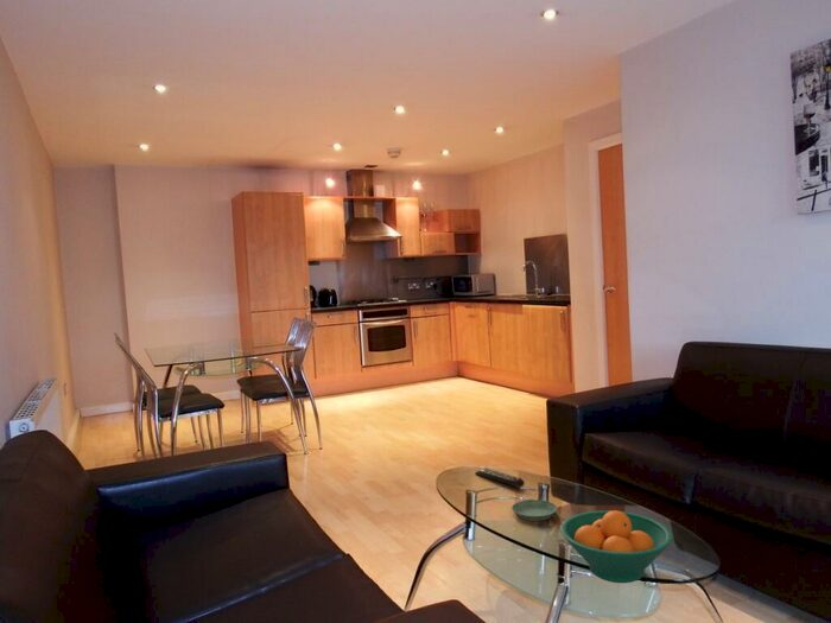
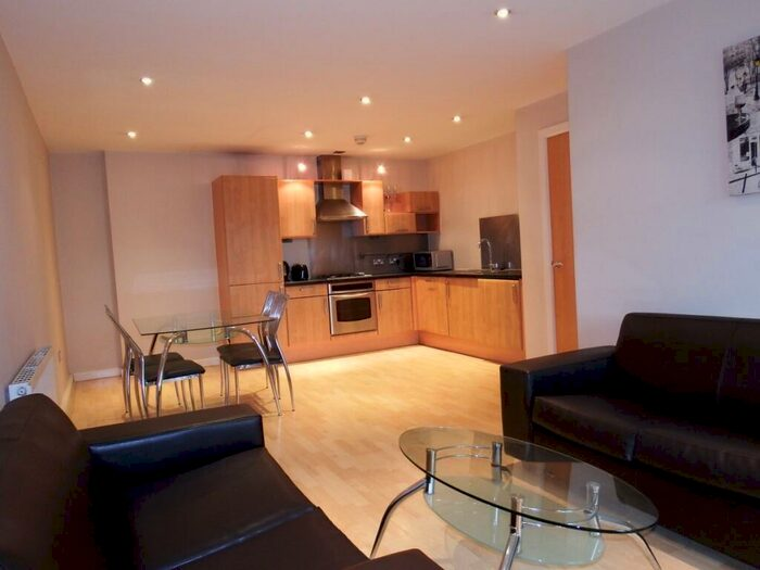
- remote control [474,468,526,489]
- fruit bowl [559,509,674,584]
- saucer [510,498,558,522]
